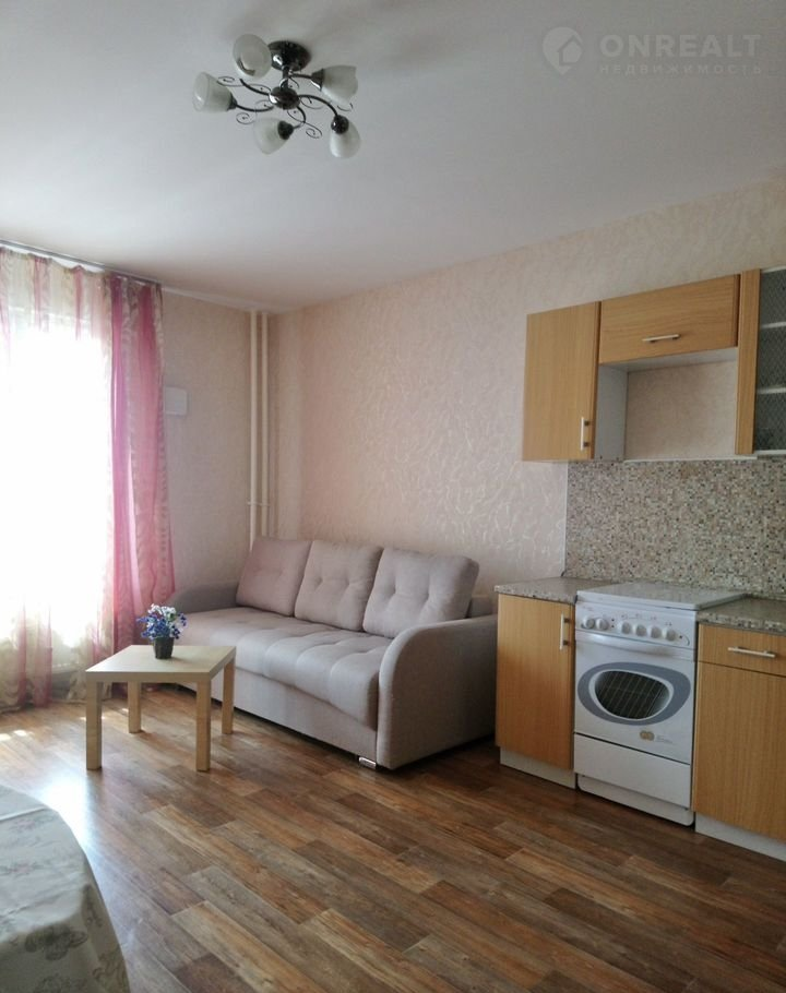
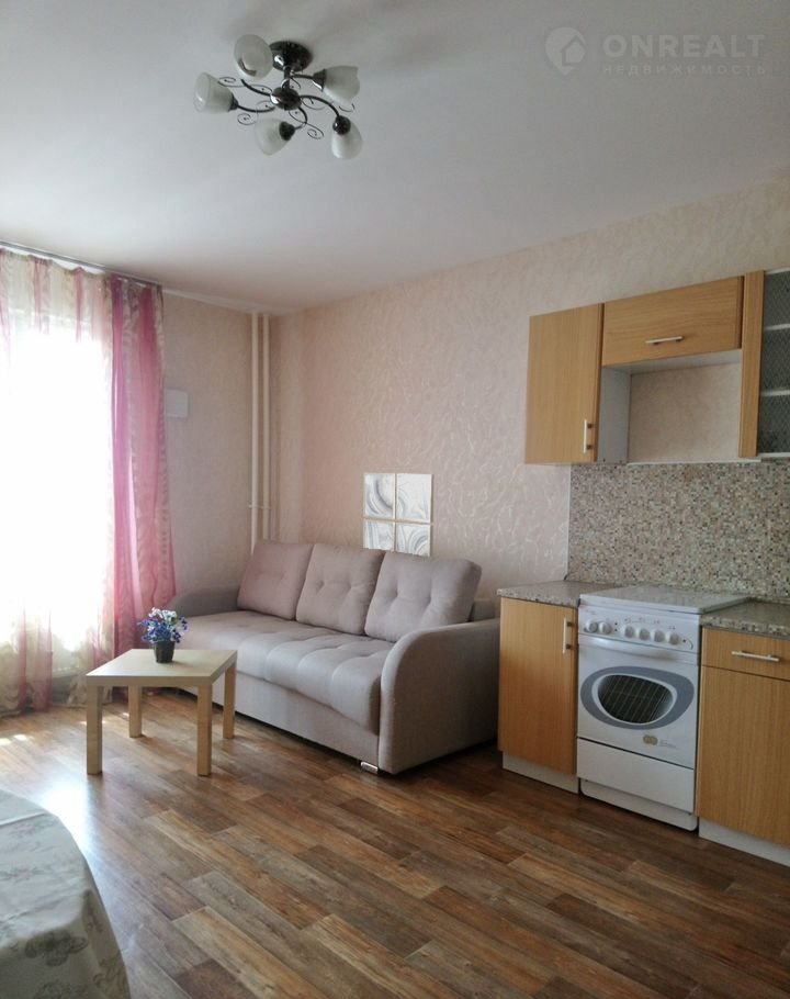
+ wall art [362,472,435,558]
